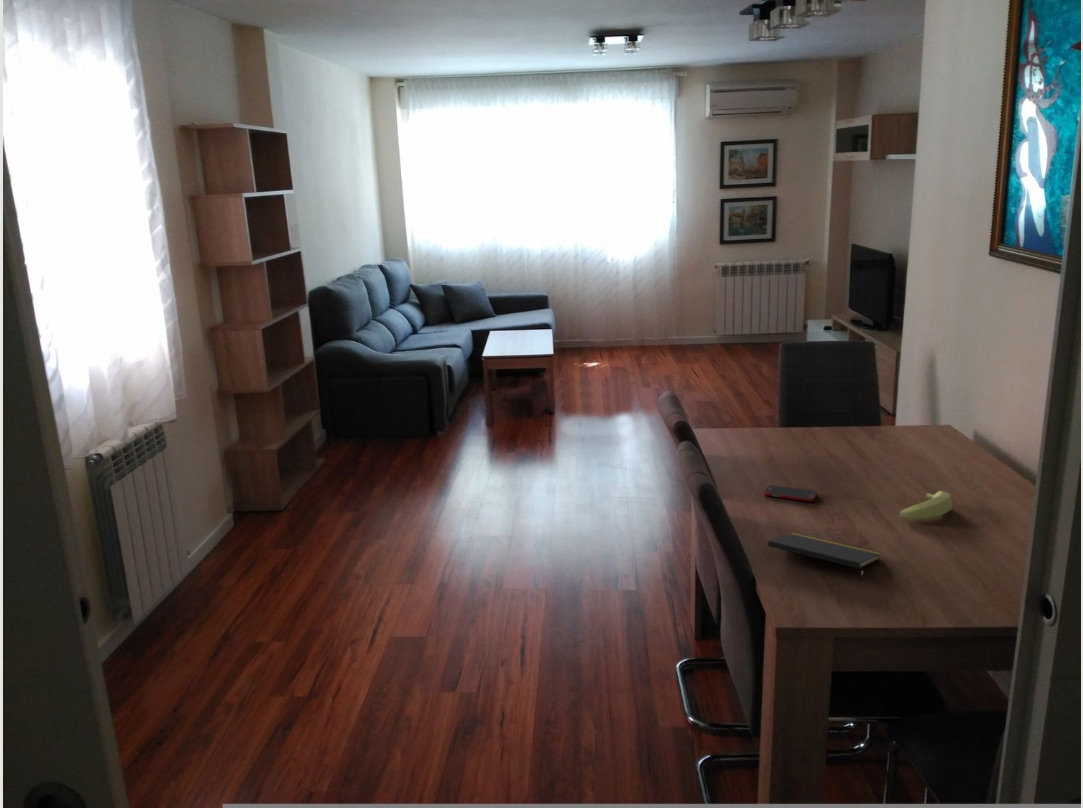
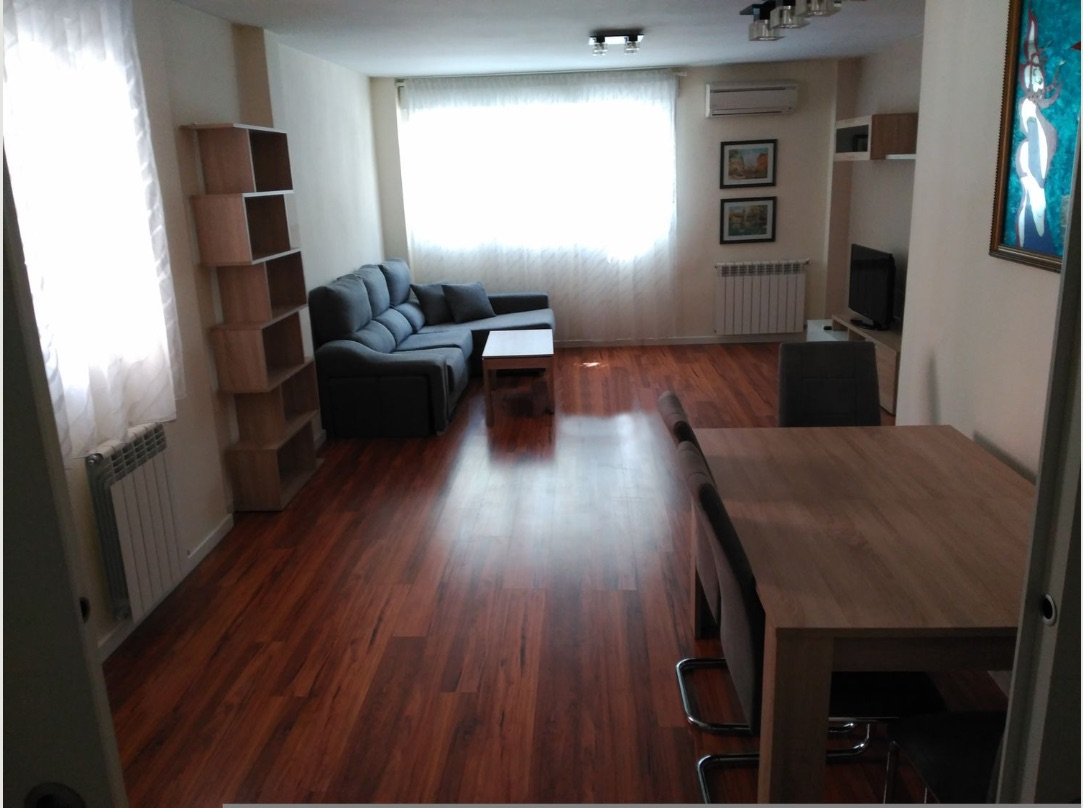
- notepad [767,532,883,581]
- banana [899,490,953,521]
- cell phone [763,484,819,503]
